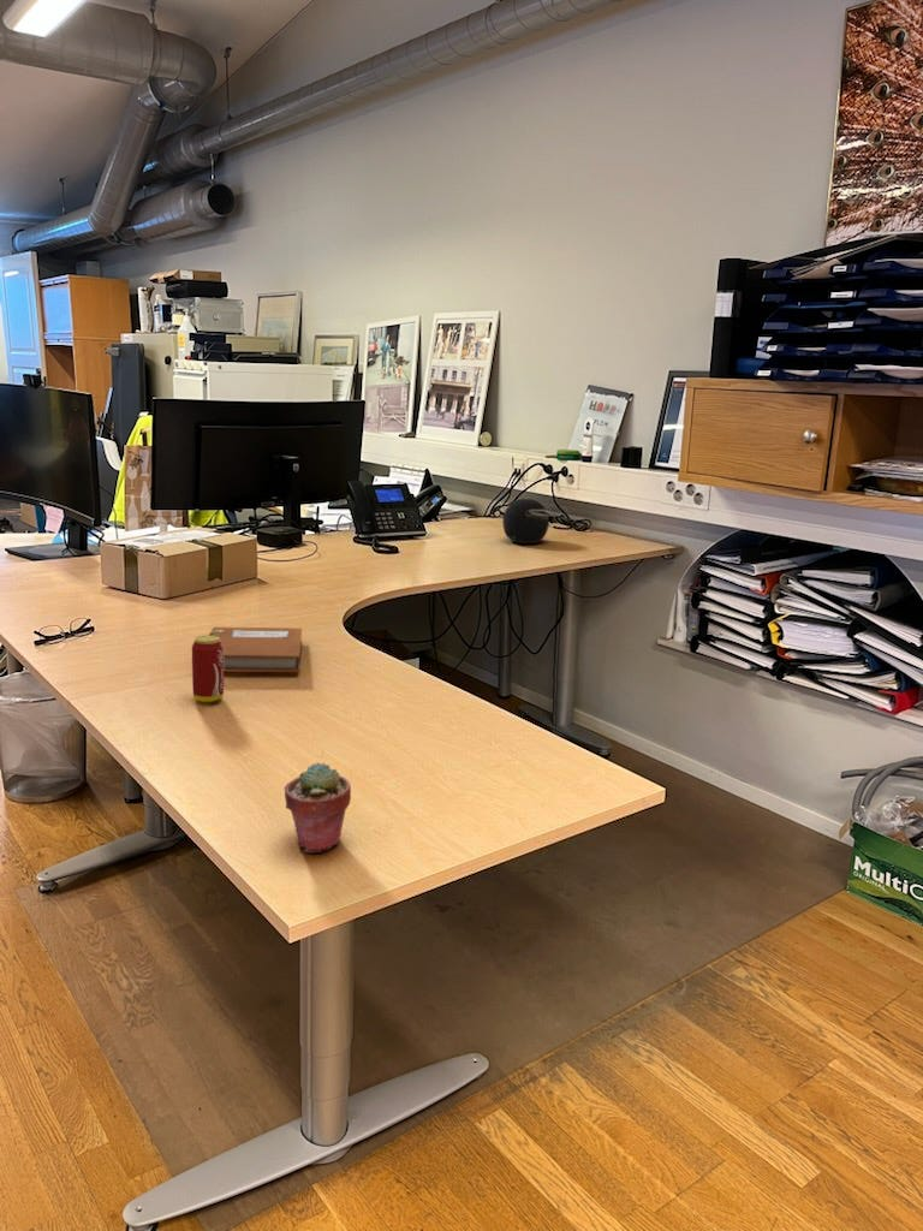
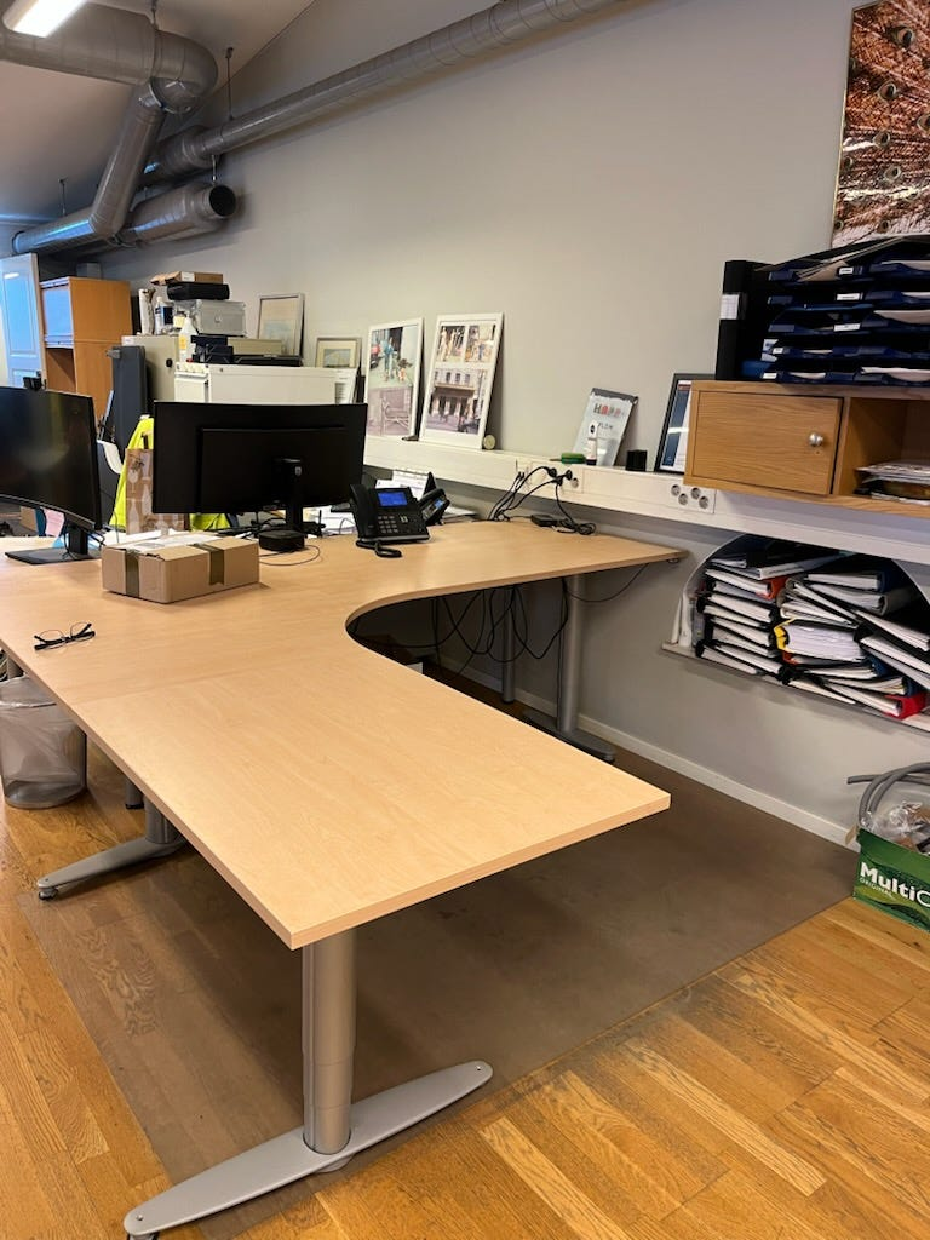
- potted succulent [284,761,352,854]
- beverage can [191,635,225,703]
- speaker [501,498,550,545]
- notebook [208,626,303,673]
